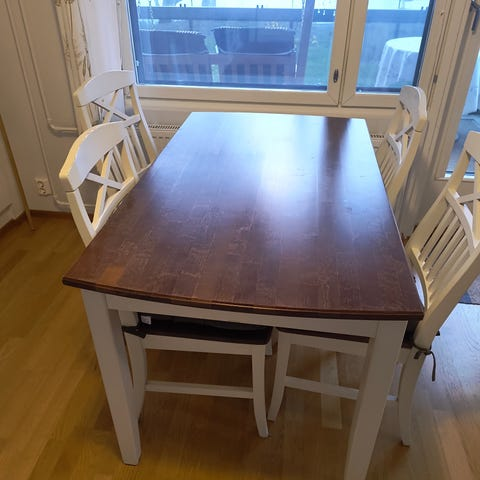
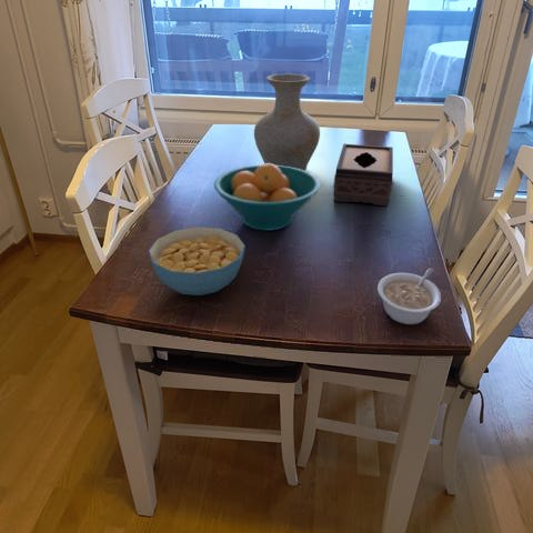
+ fruit bowl [213,163,321,232]
+ tissue box [332,143,394,207]
+ legume [376,268,442,325]
+ vase [253,73,321,172]
+ cereal bowl [148,225,245,296]
